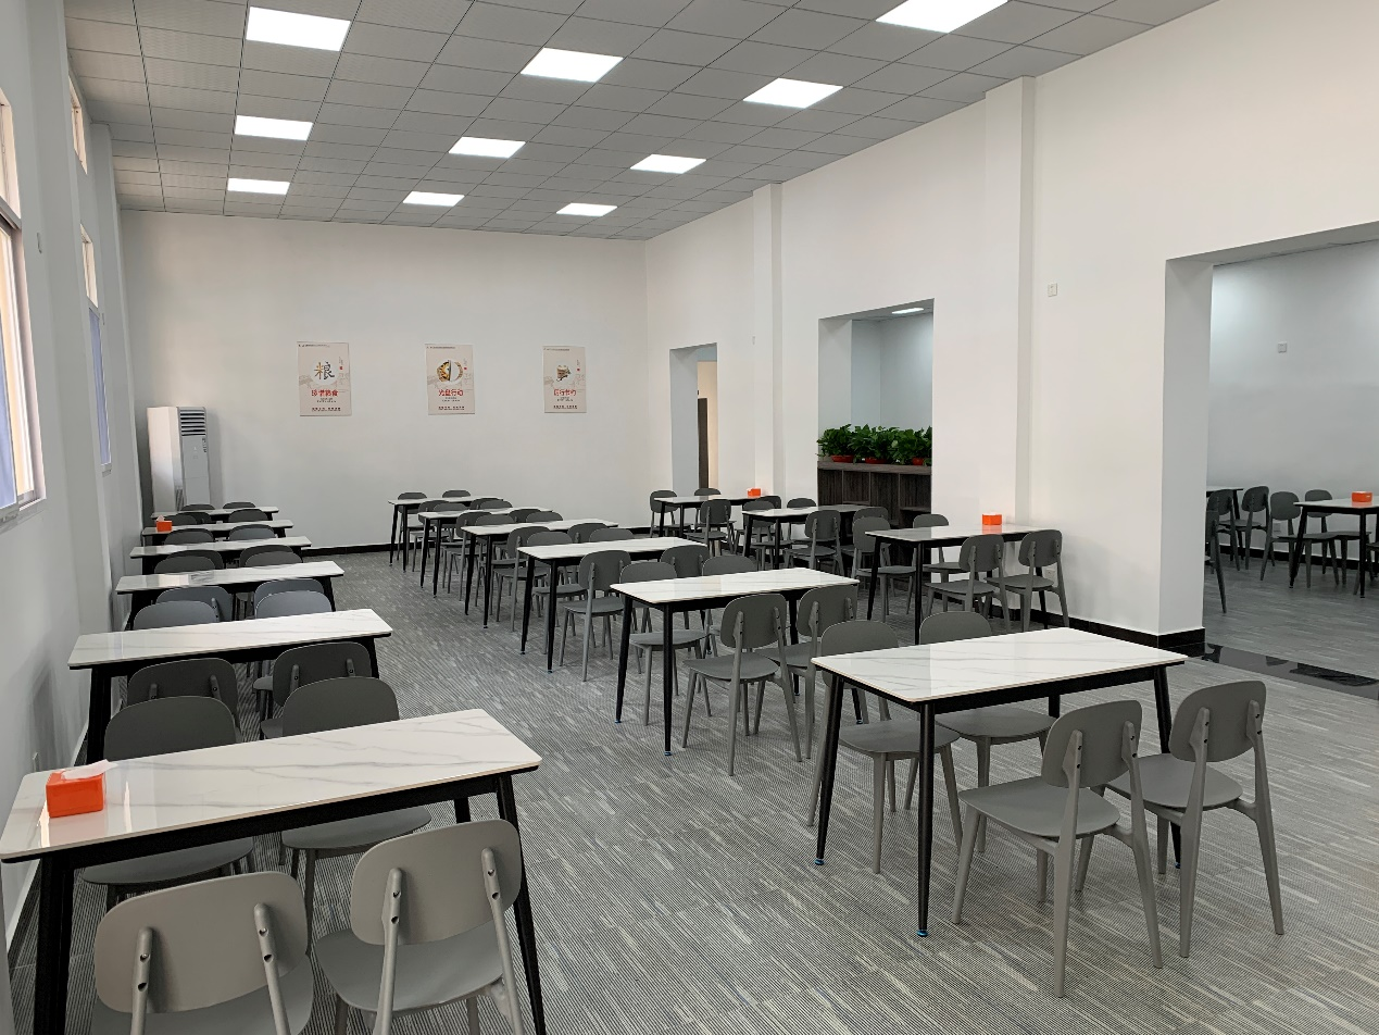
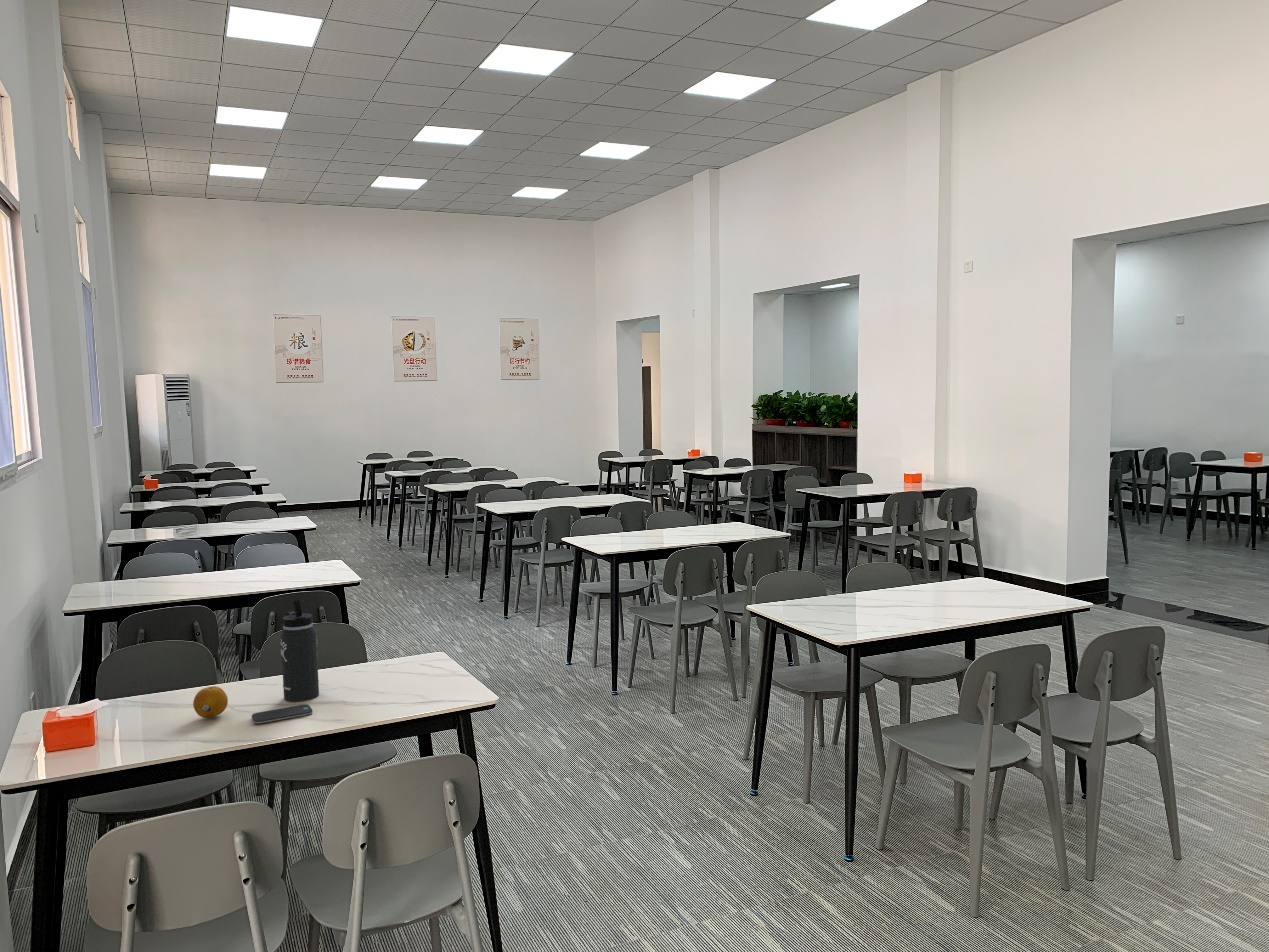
+ fruit [192,685,229,719]
+ smartphone [251,703,314,725]
+ thermos bottle [279,600,320,703]
